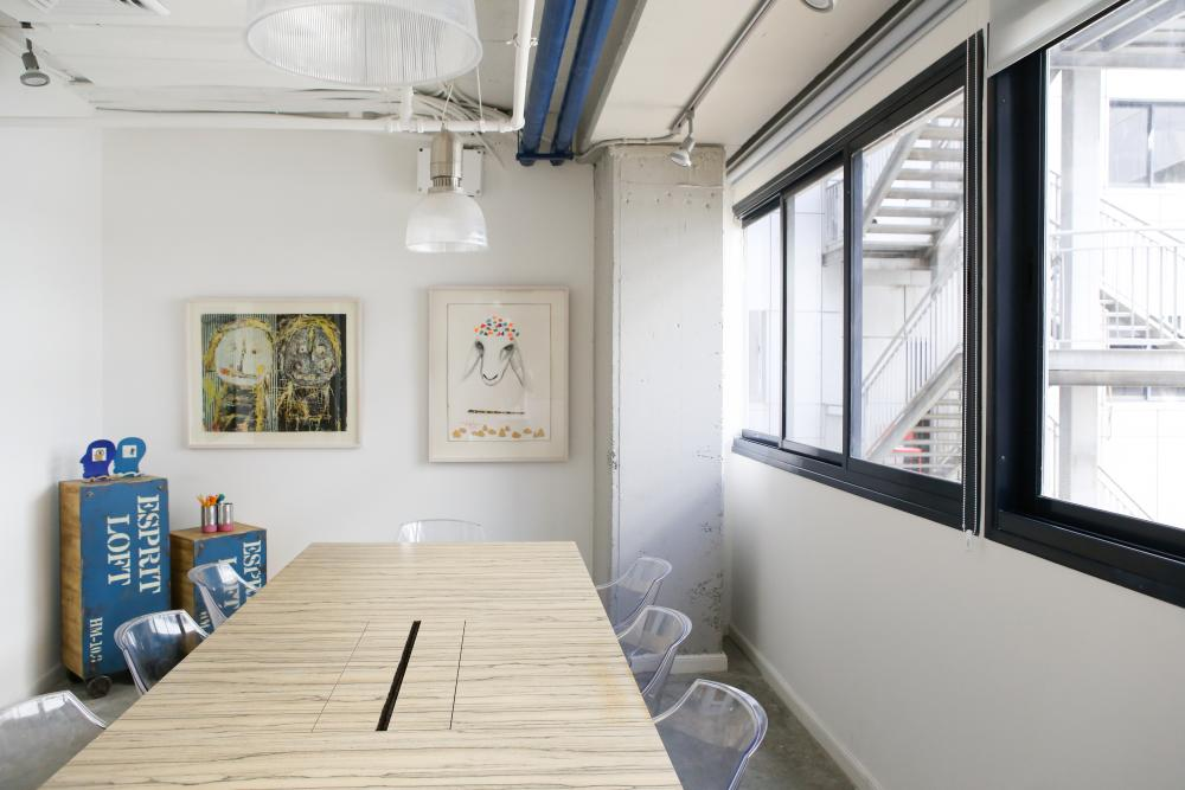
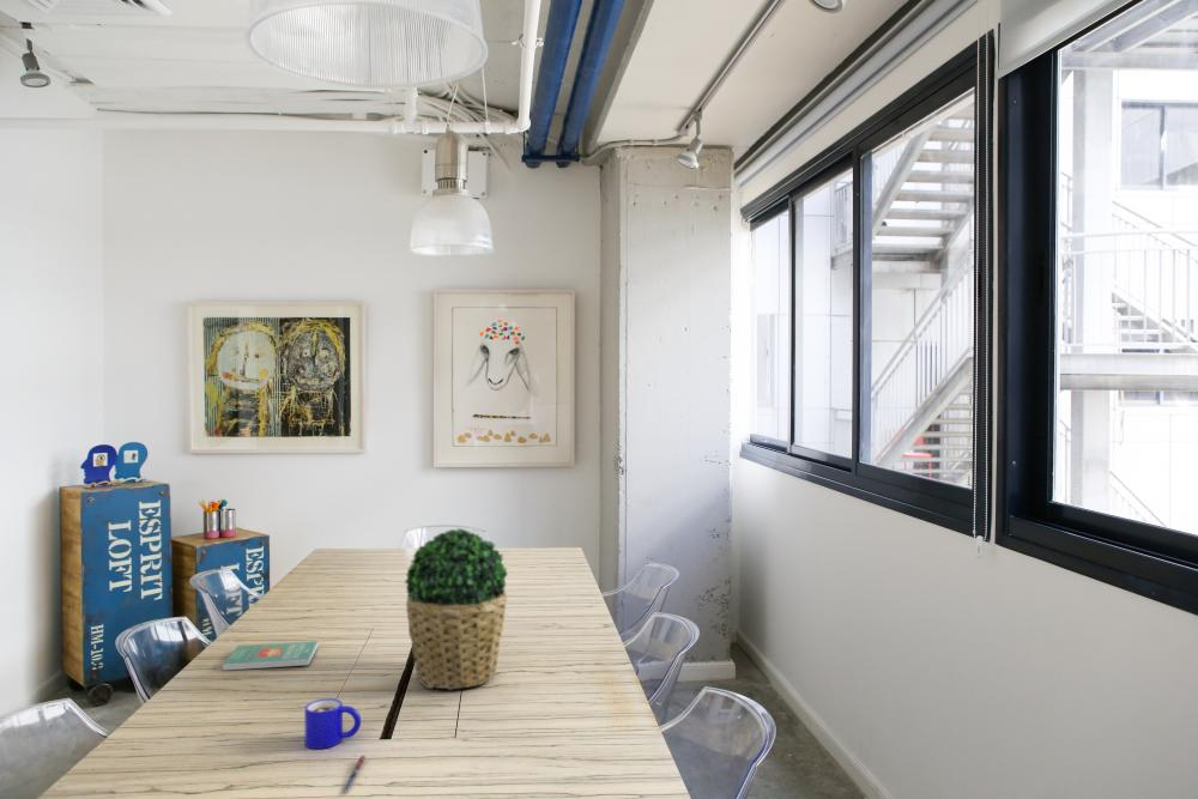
+ potted plant [404,527,509,691]
+ mug [303,697,362,750]
+ pen [340,755,367,795]
+ book [222,640,320,672]
